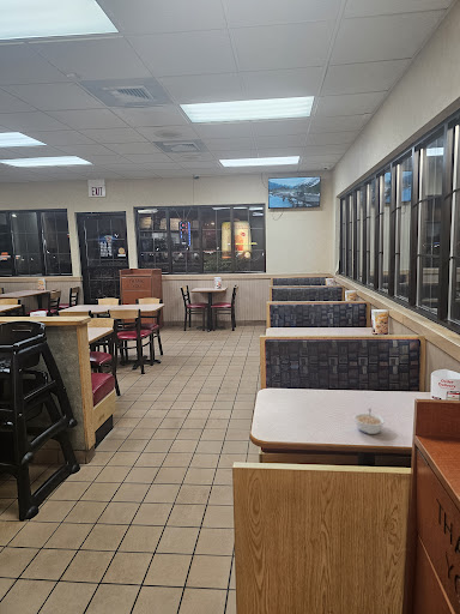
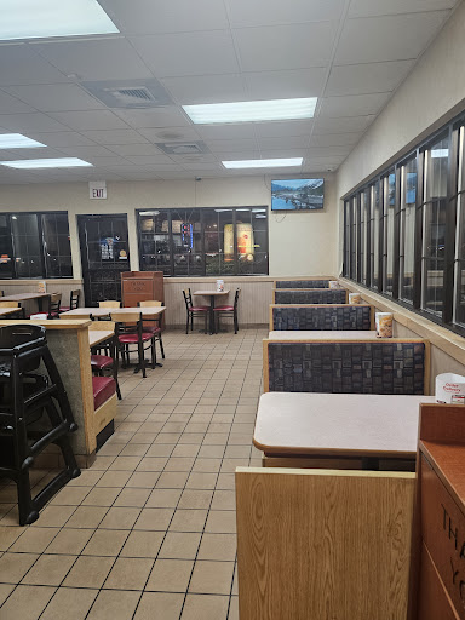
- legume [352,408,386,435]
